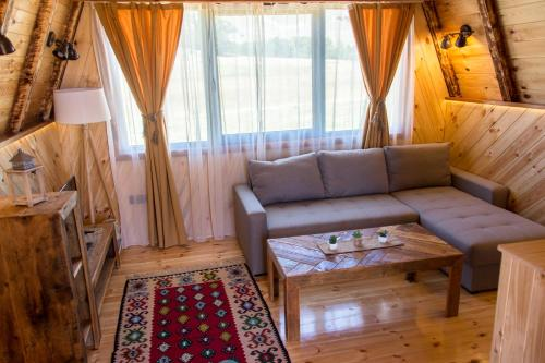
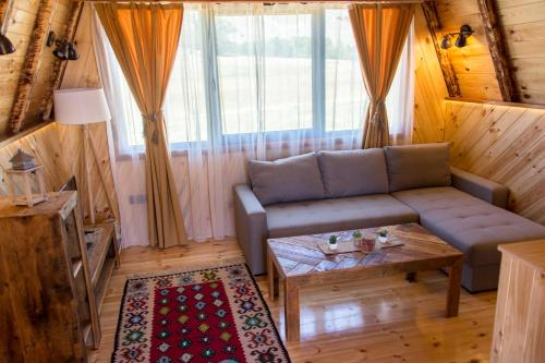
+ mug [361,232,383,254]
